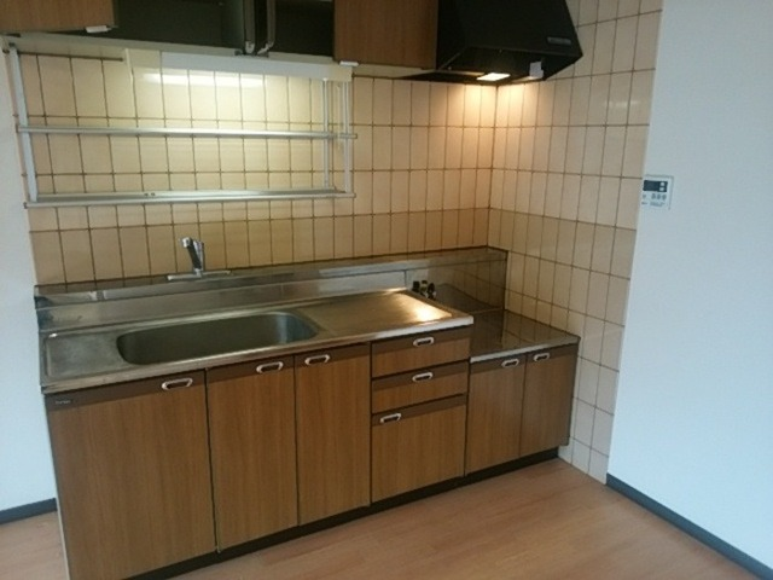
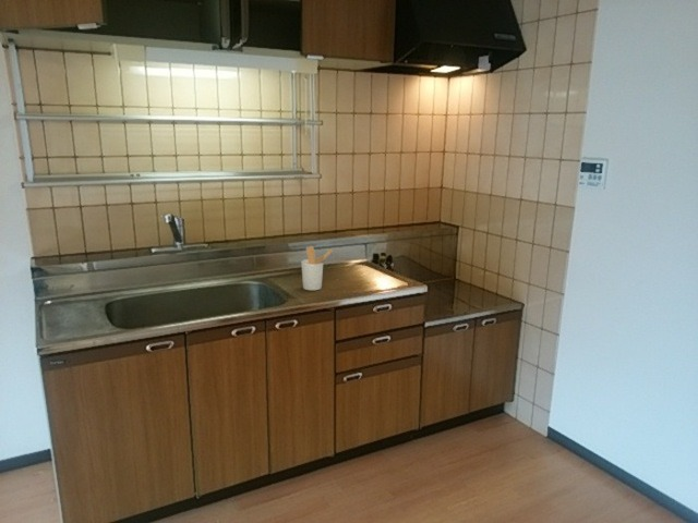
+ utensil holder [300,245,334,291]
